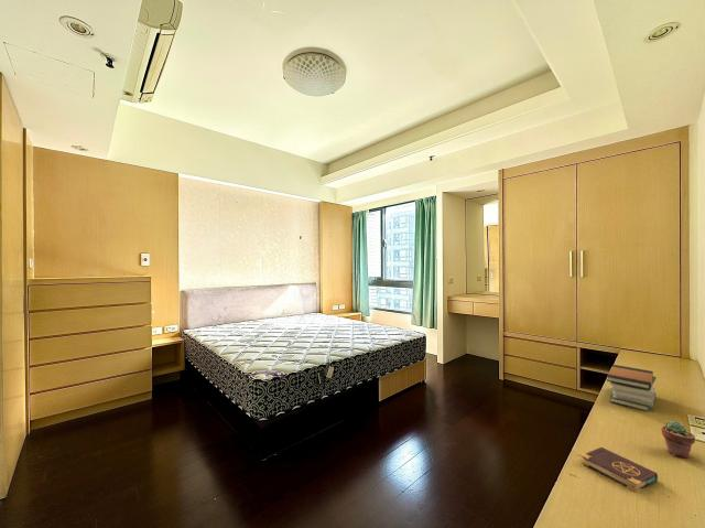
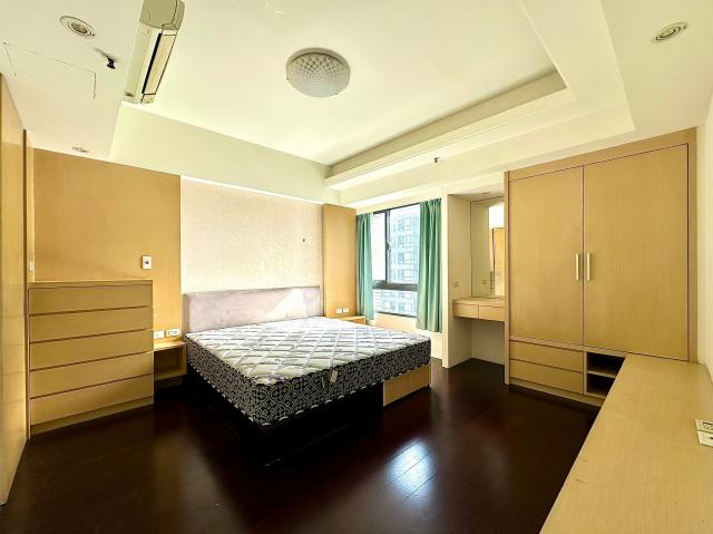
- book stack [606,364,658,412]
- potted succulent [661,420,696,459]
- book [579,446,659,494]
